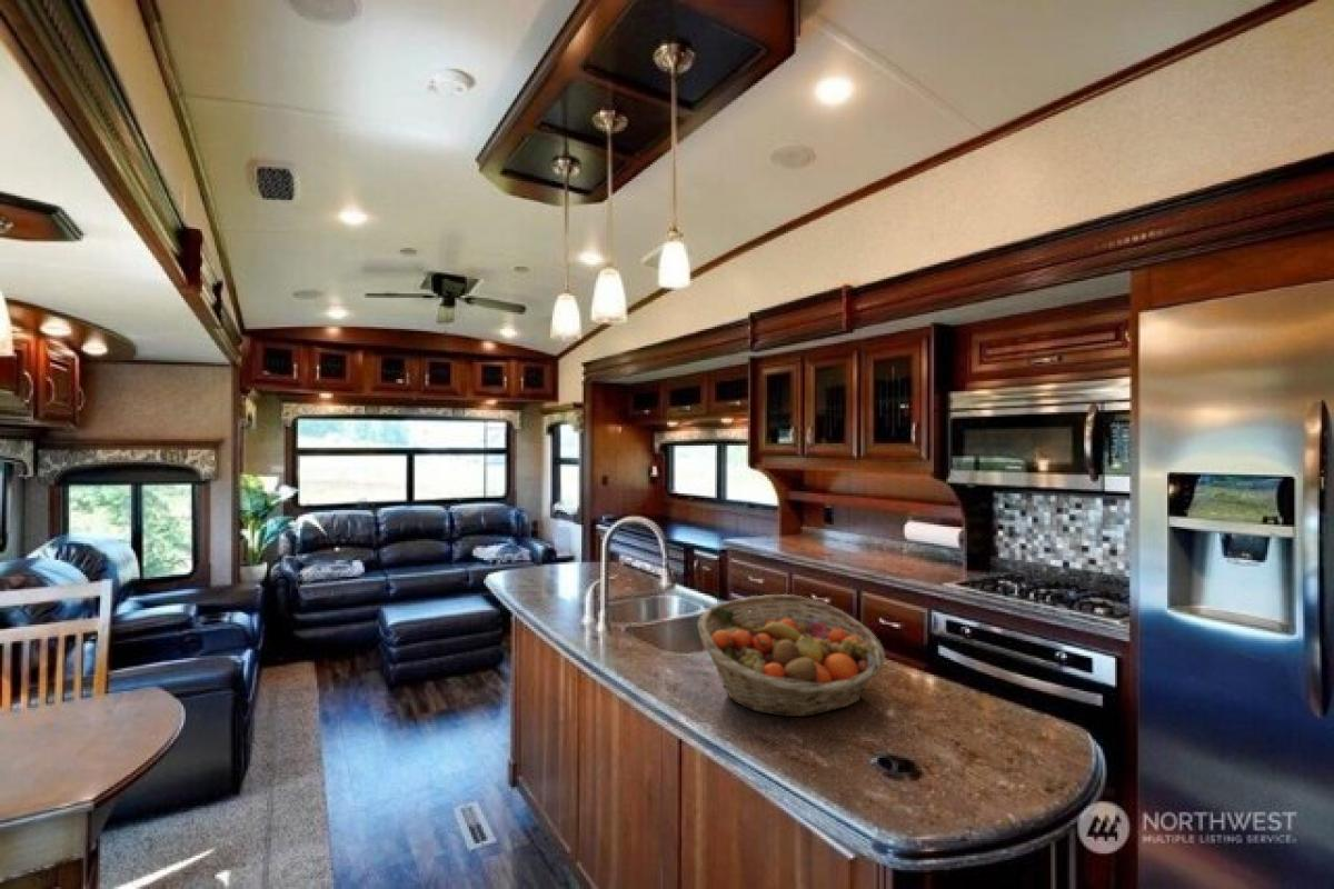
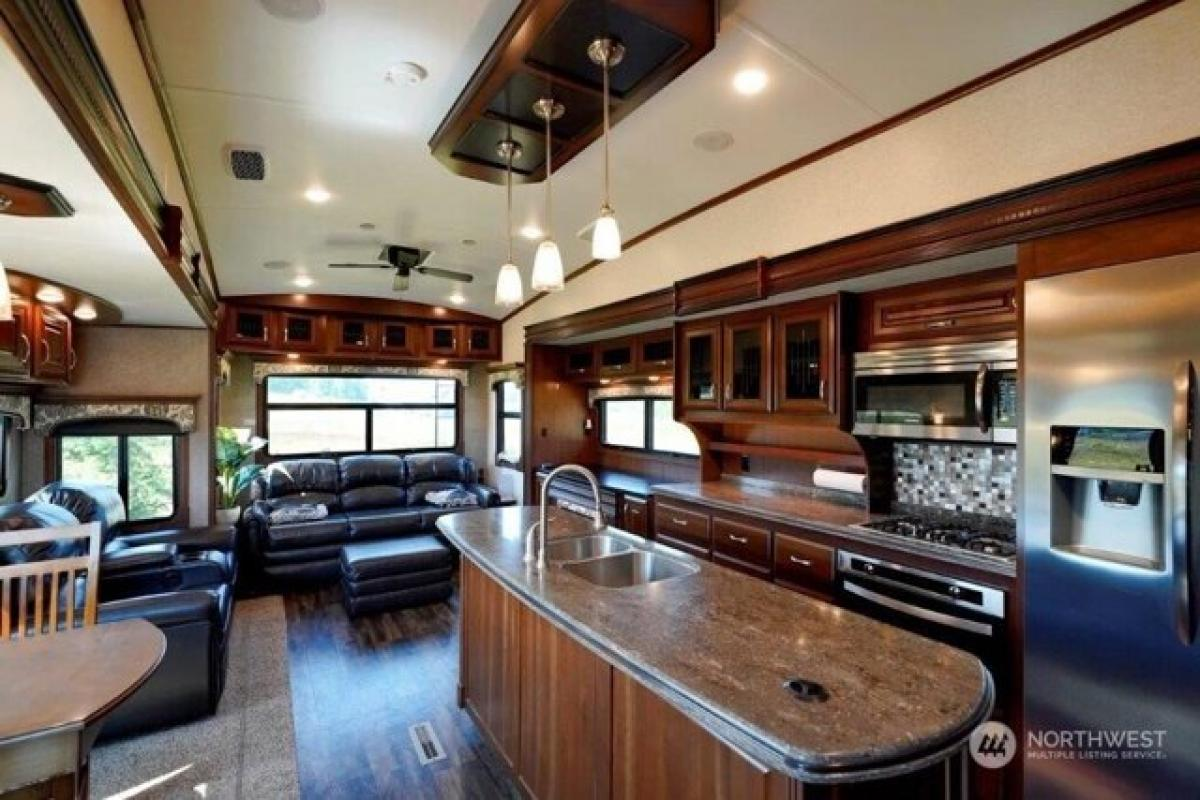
- fruit basket [697,593,886,718]
